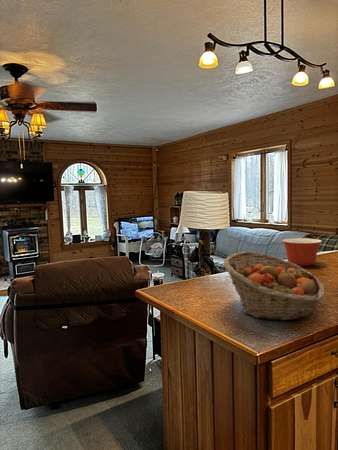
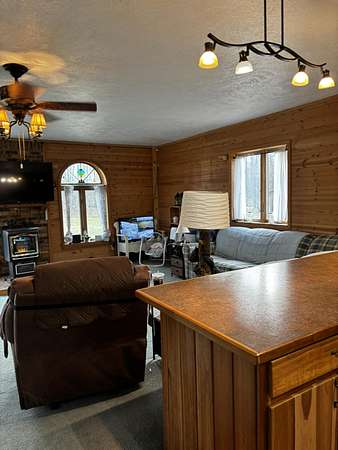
- mixing bowl [281,237,323,267]
- fruit basket [222,251,325,322]
